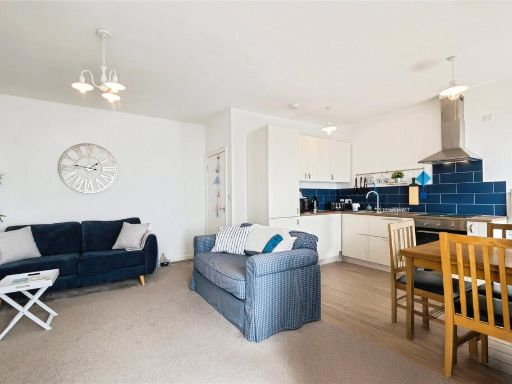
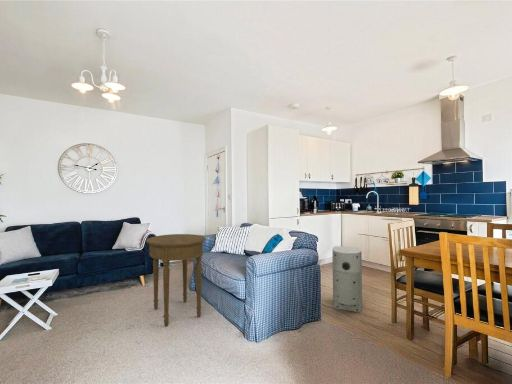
+ air purifier [332,245,363,313]
+ side table [145,233,207,327]
